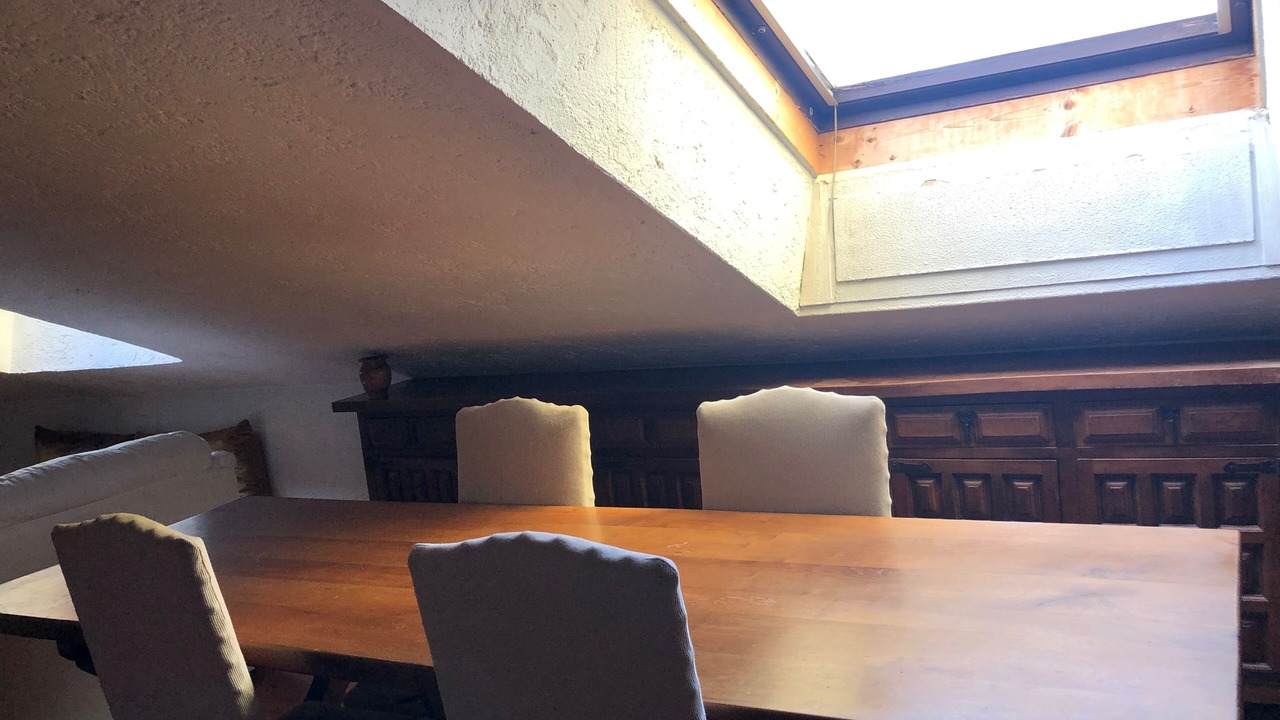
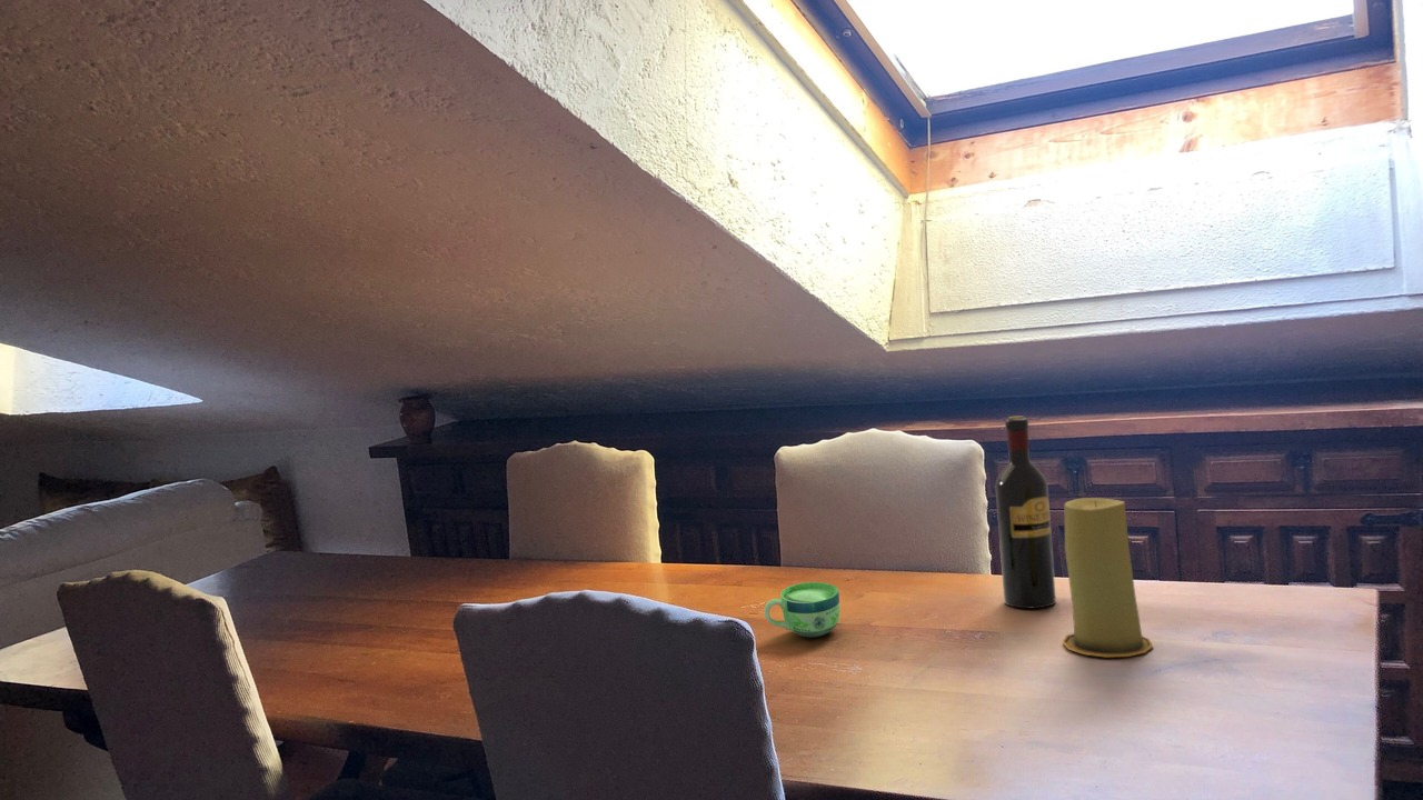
+ wine bottle [995,416,1057,609]
+ candle [1062,497,1154,658]
+ cup [763,581,840,639]
